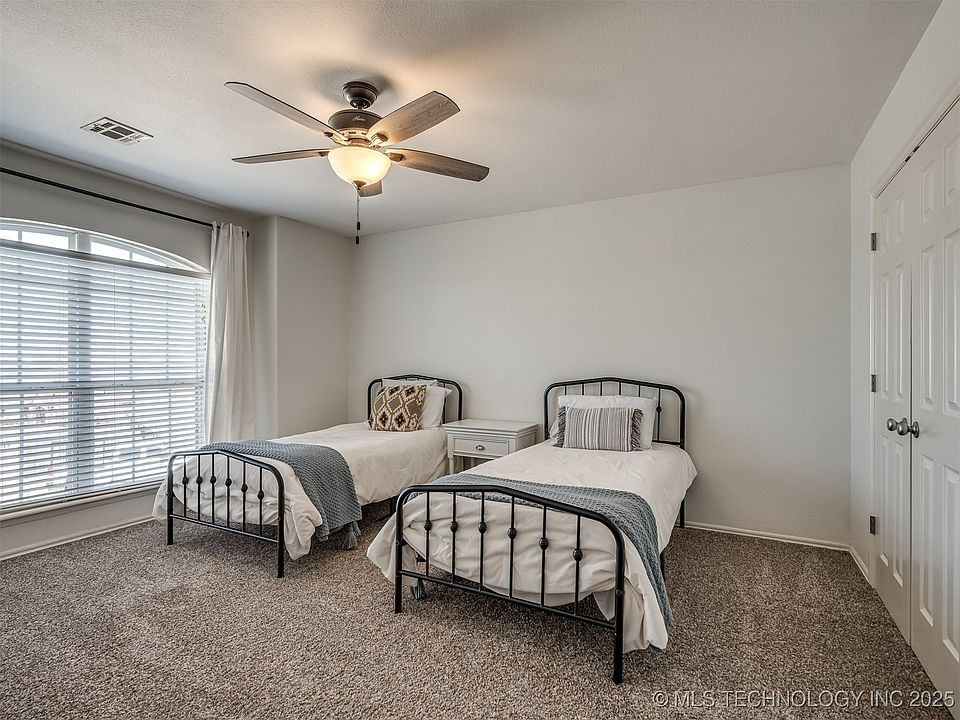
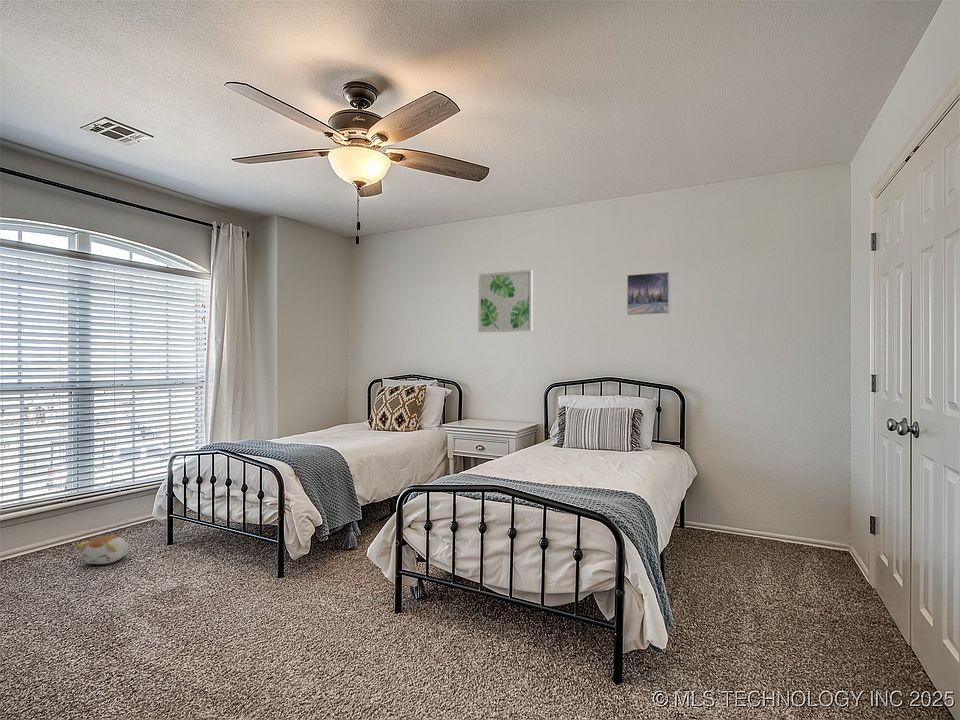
+ wall art [477,269,534,333]
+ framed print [626,271,670,316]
+ plush toy [76,535,129,565]
